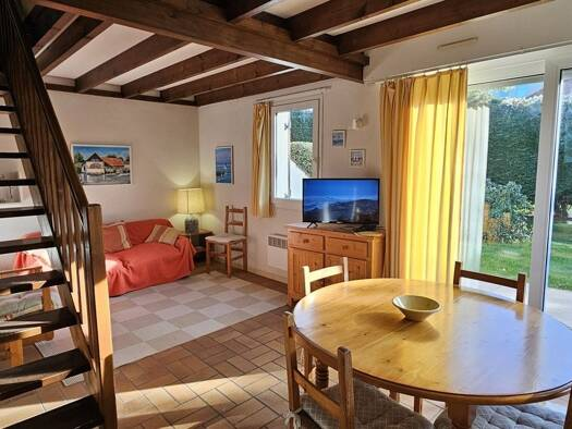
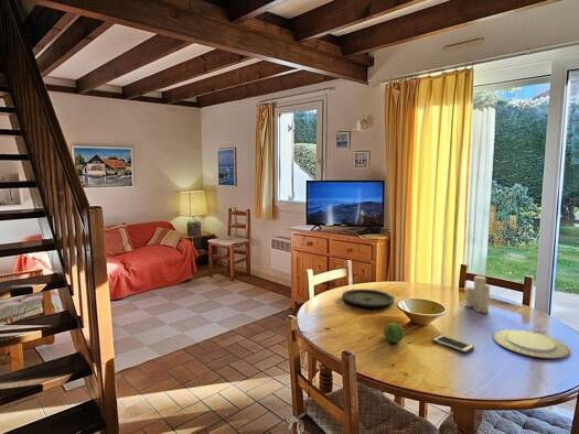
+ cell phone [431,334,475,354]
+ plate [341,289,396,308]
+ candle [464,272,491,314]
+ fruit [383,322,405,344]
+ chinaware [492,328,571,359]
